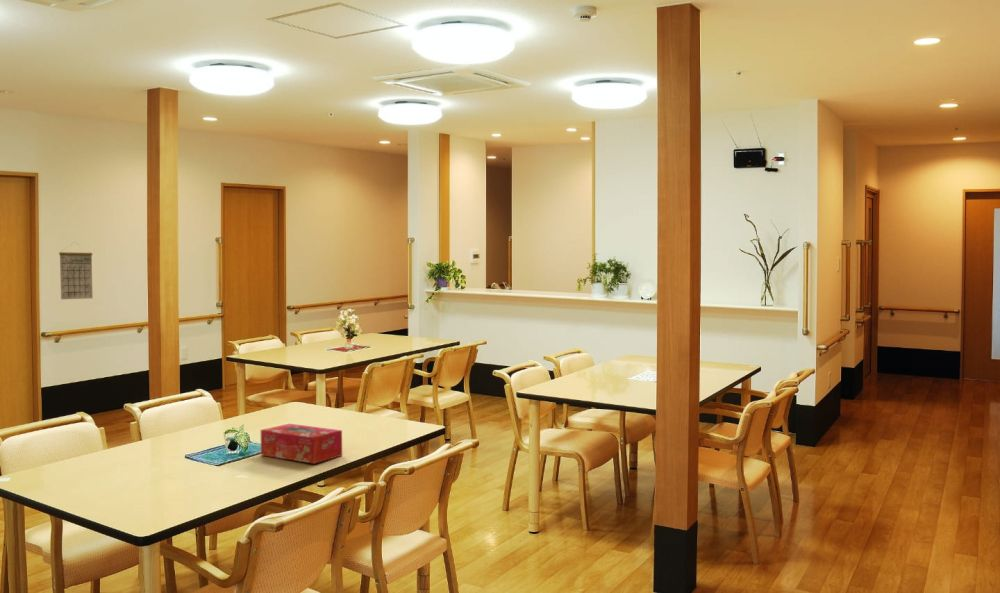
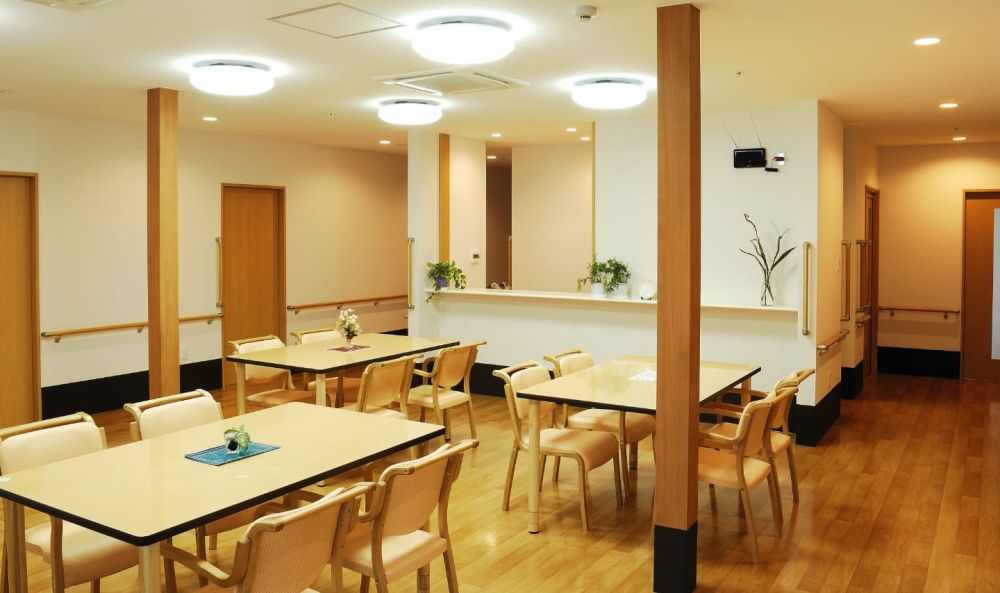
- tissue box [260,423,343,465]
- calendar [58,242,94,300]
